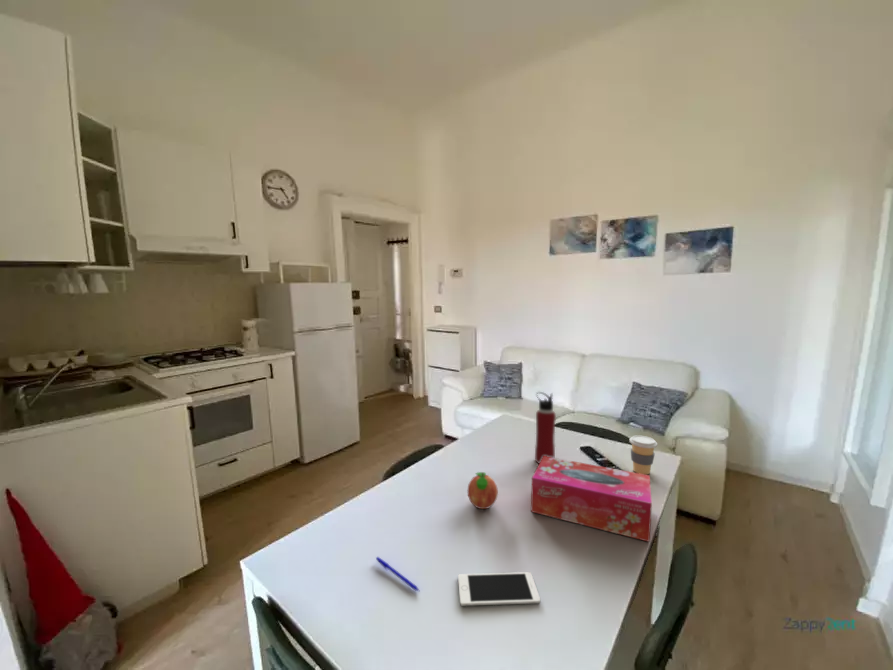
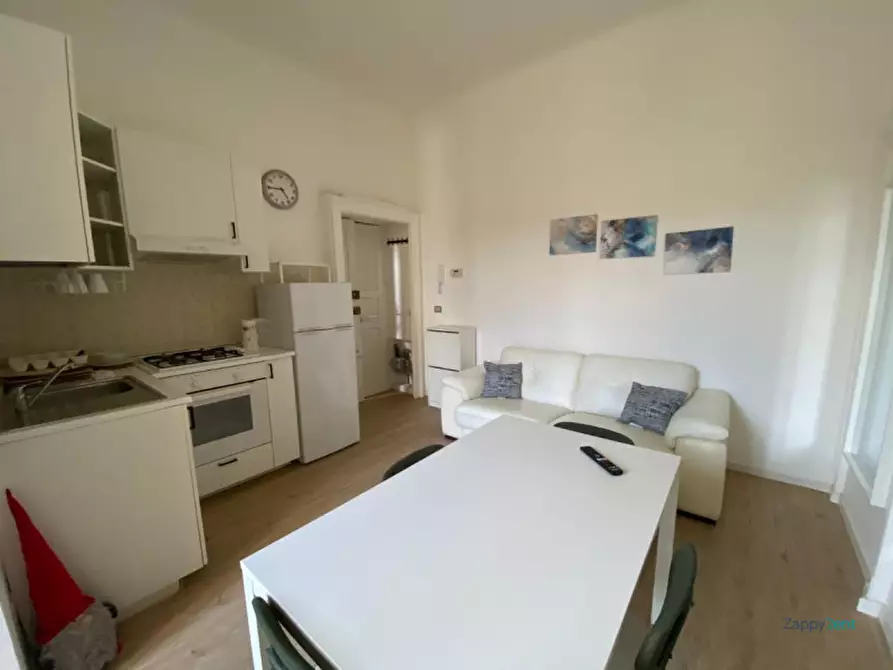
- tissue box [530,456,653,543]
- coffee cup [629,434,658,475]
- pen [375,556,420,592]
- water bottle [534,391,557,464]
- fruit [466,471,499,510]
- cell phone [457,571,541,607]
